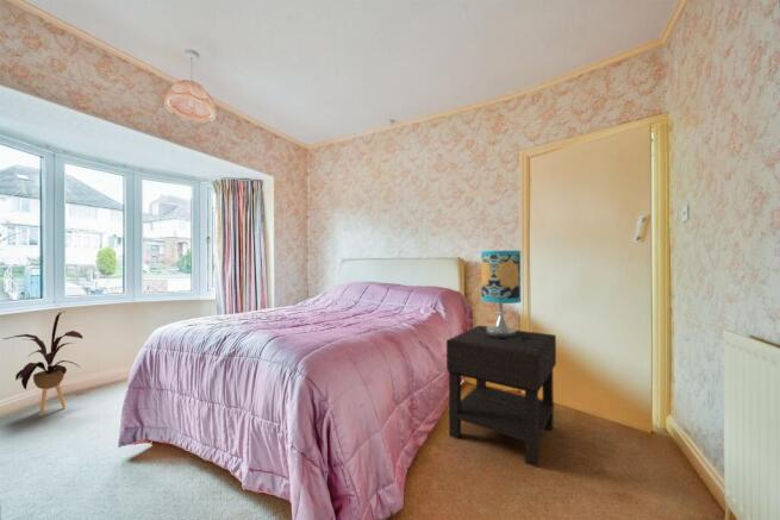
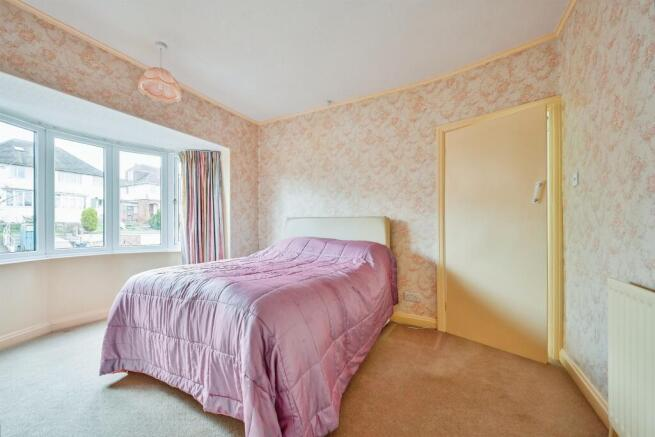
- house plant [4,311,83,418]
- nightstand [445,325,557,468]
- table lamp [480,250,533,342]
